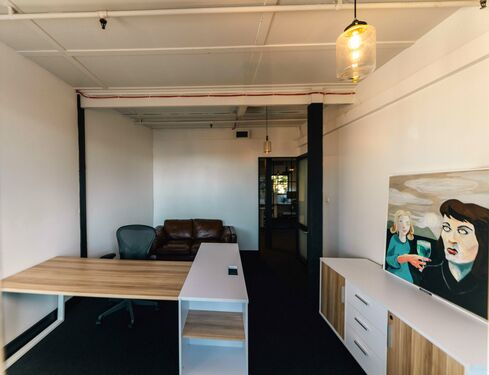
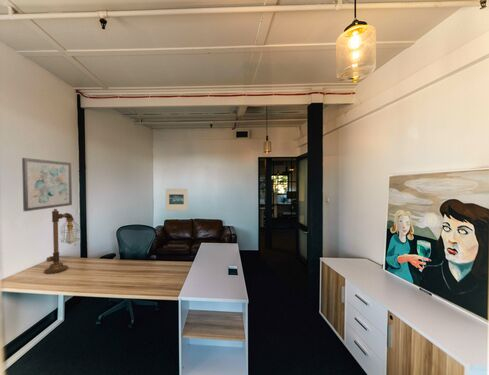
+ wall art [21,157,73,212]
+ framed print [165,188,188,211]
+ desk lamp [43,208,80,275]
